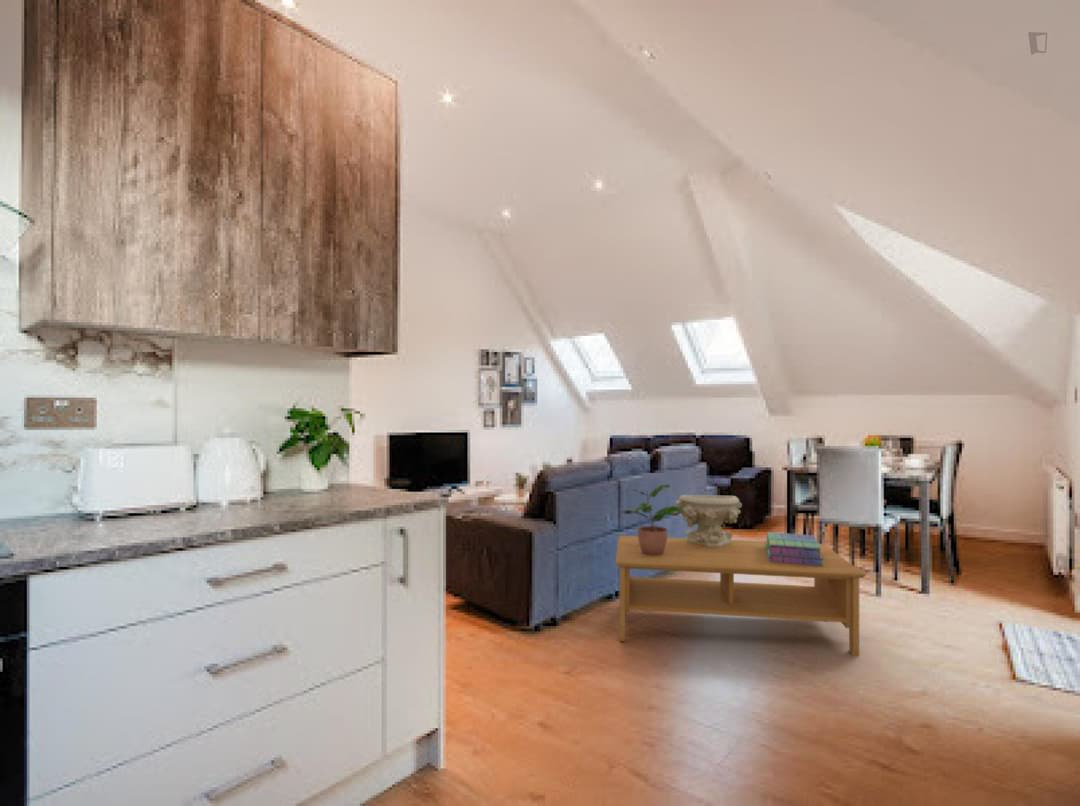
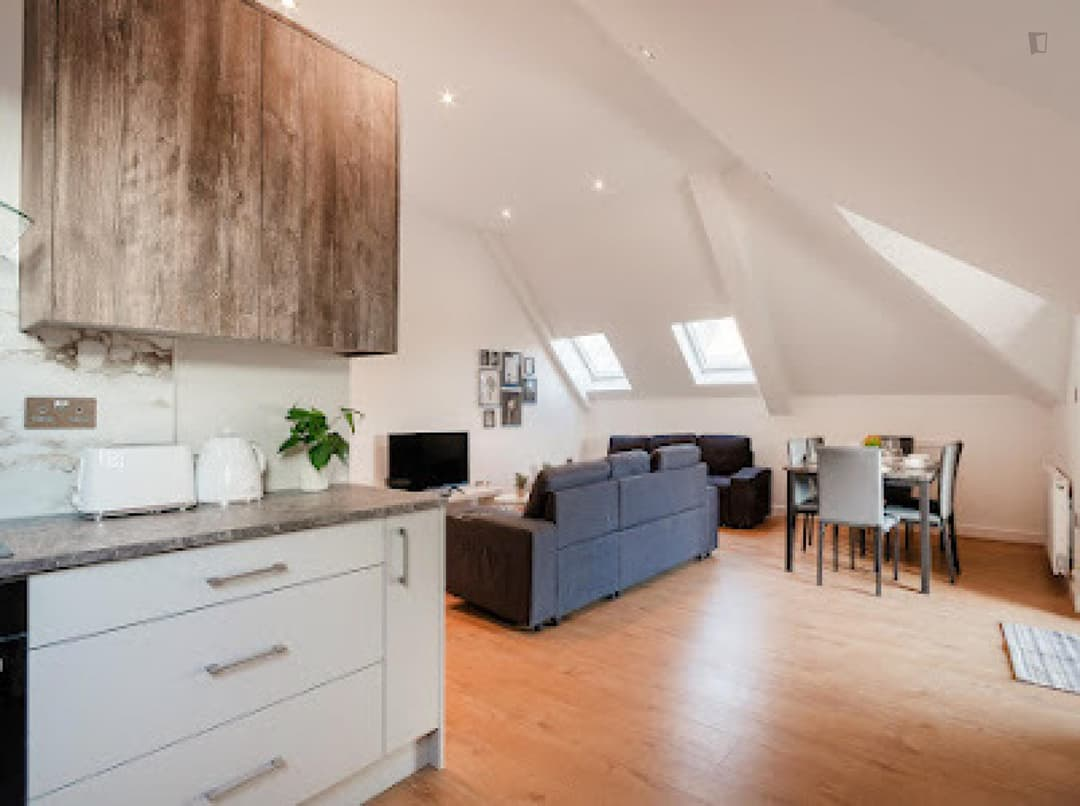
- potted plant [620,483,683,556]
- stack of books [764,531,824,566]
- decorative bowl [674,494,743,547]
- coffee table [615,535,867,657]
